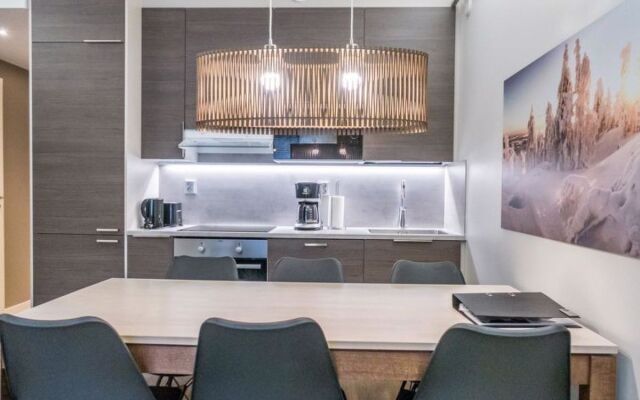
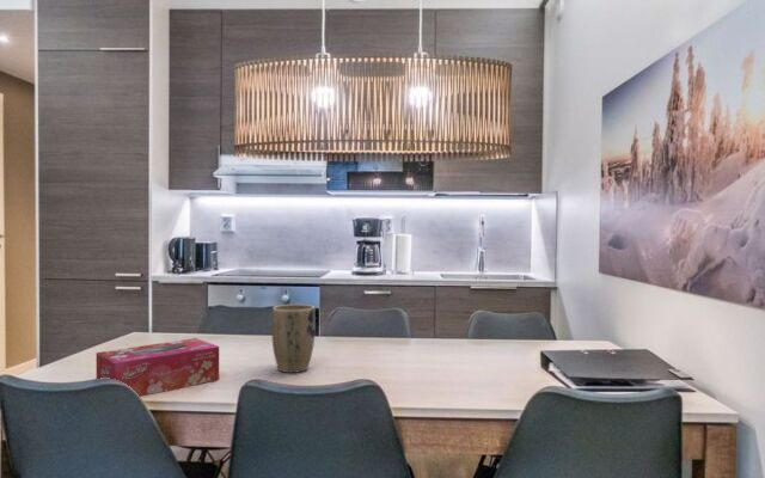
+ tissue box [96,337,220,403]
+ plant pot [271,304,317,374]
